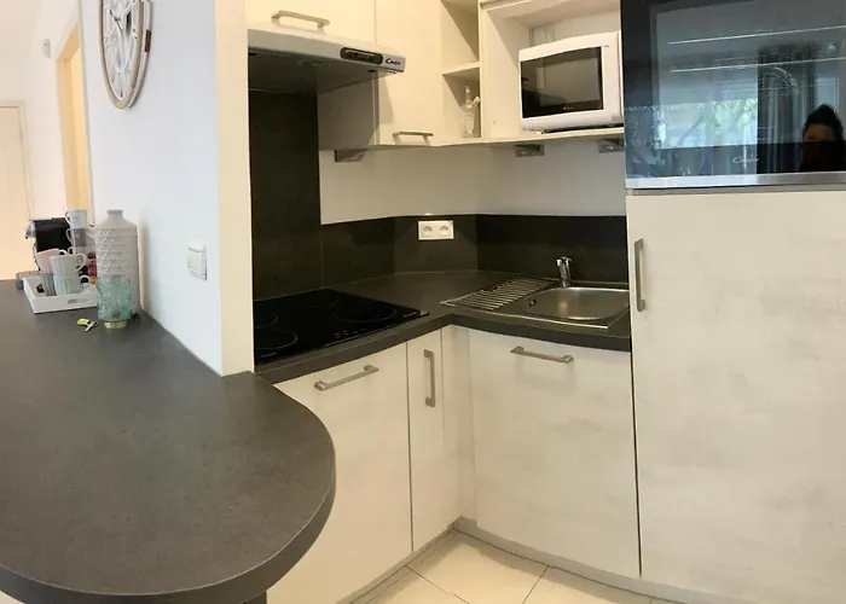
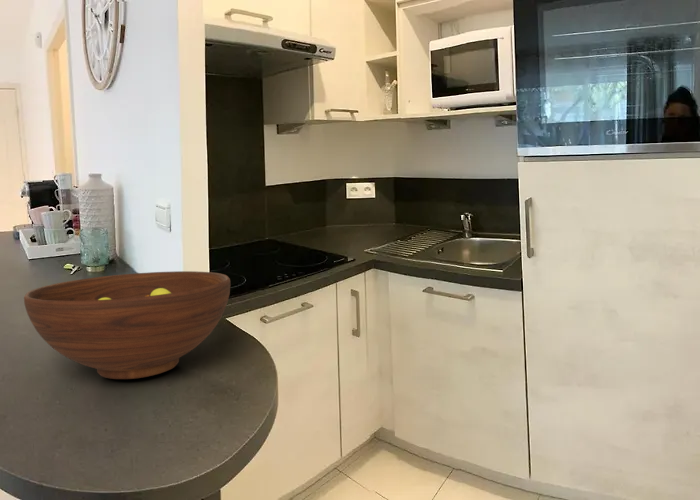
+ fruit bowl [23,270,231,380]
